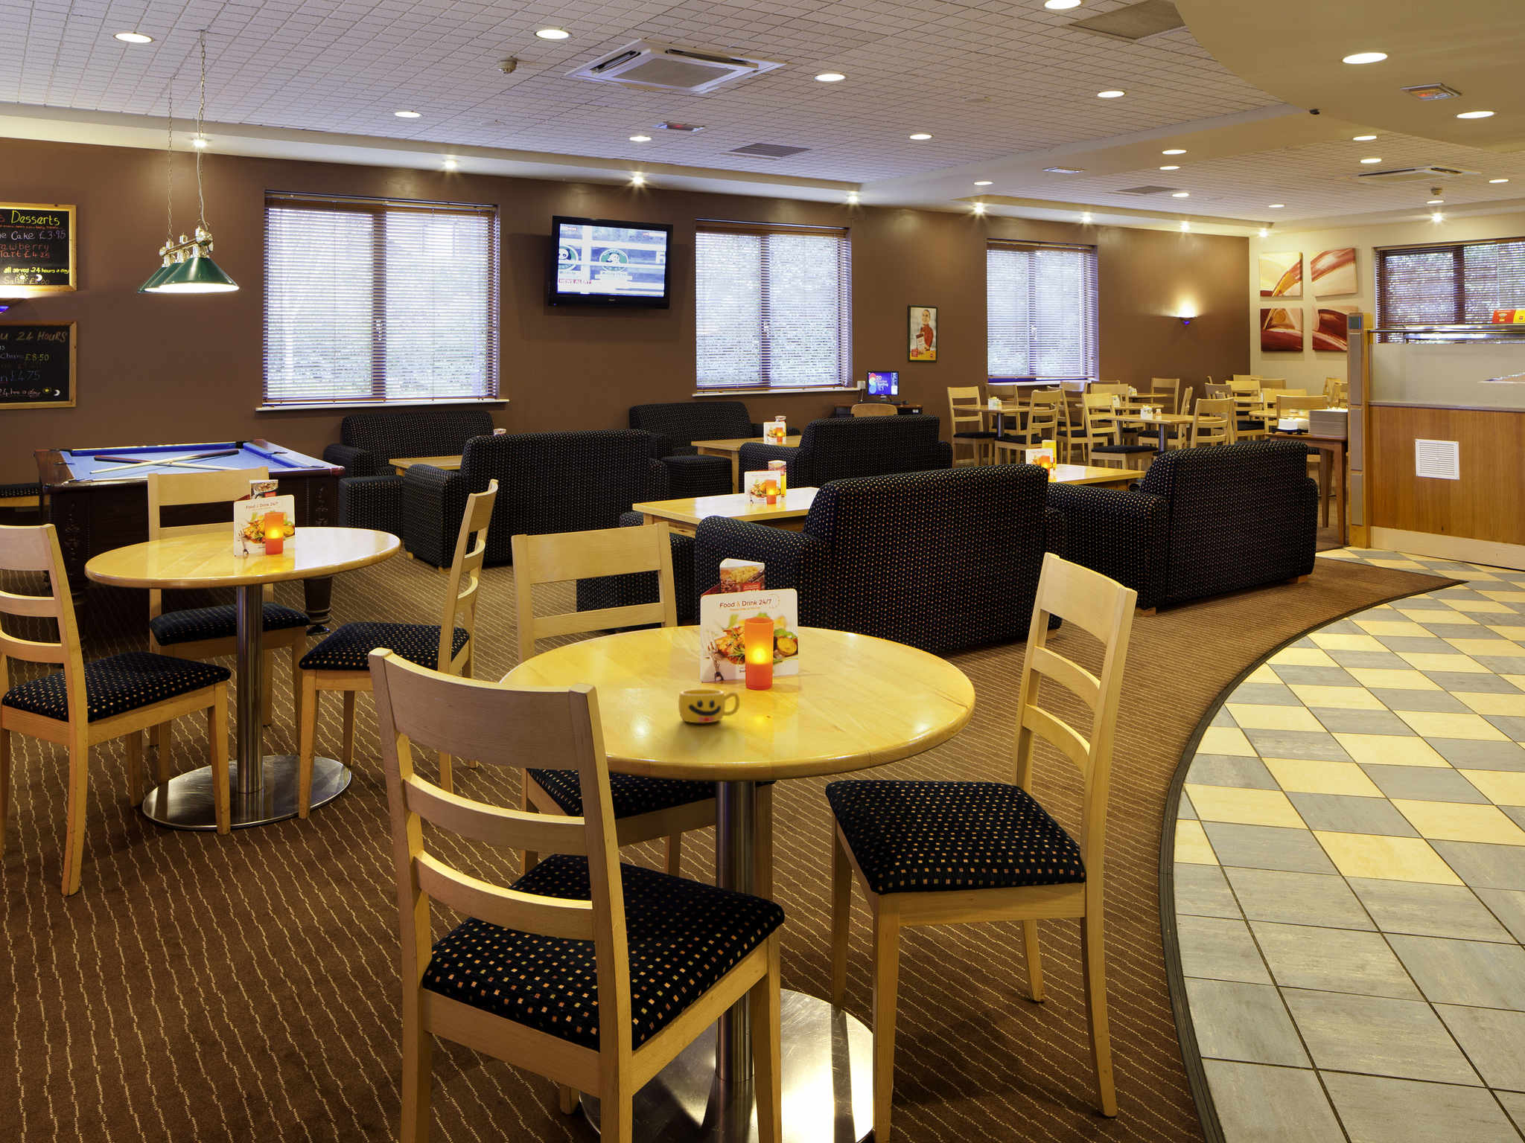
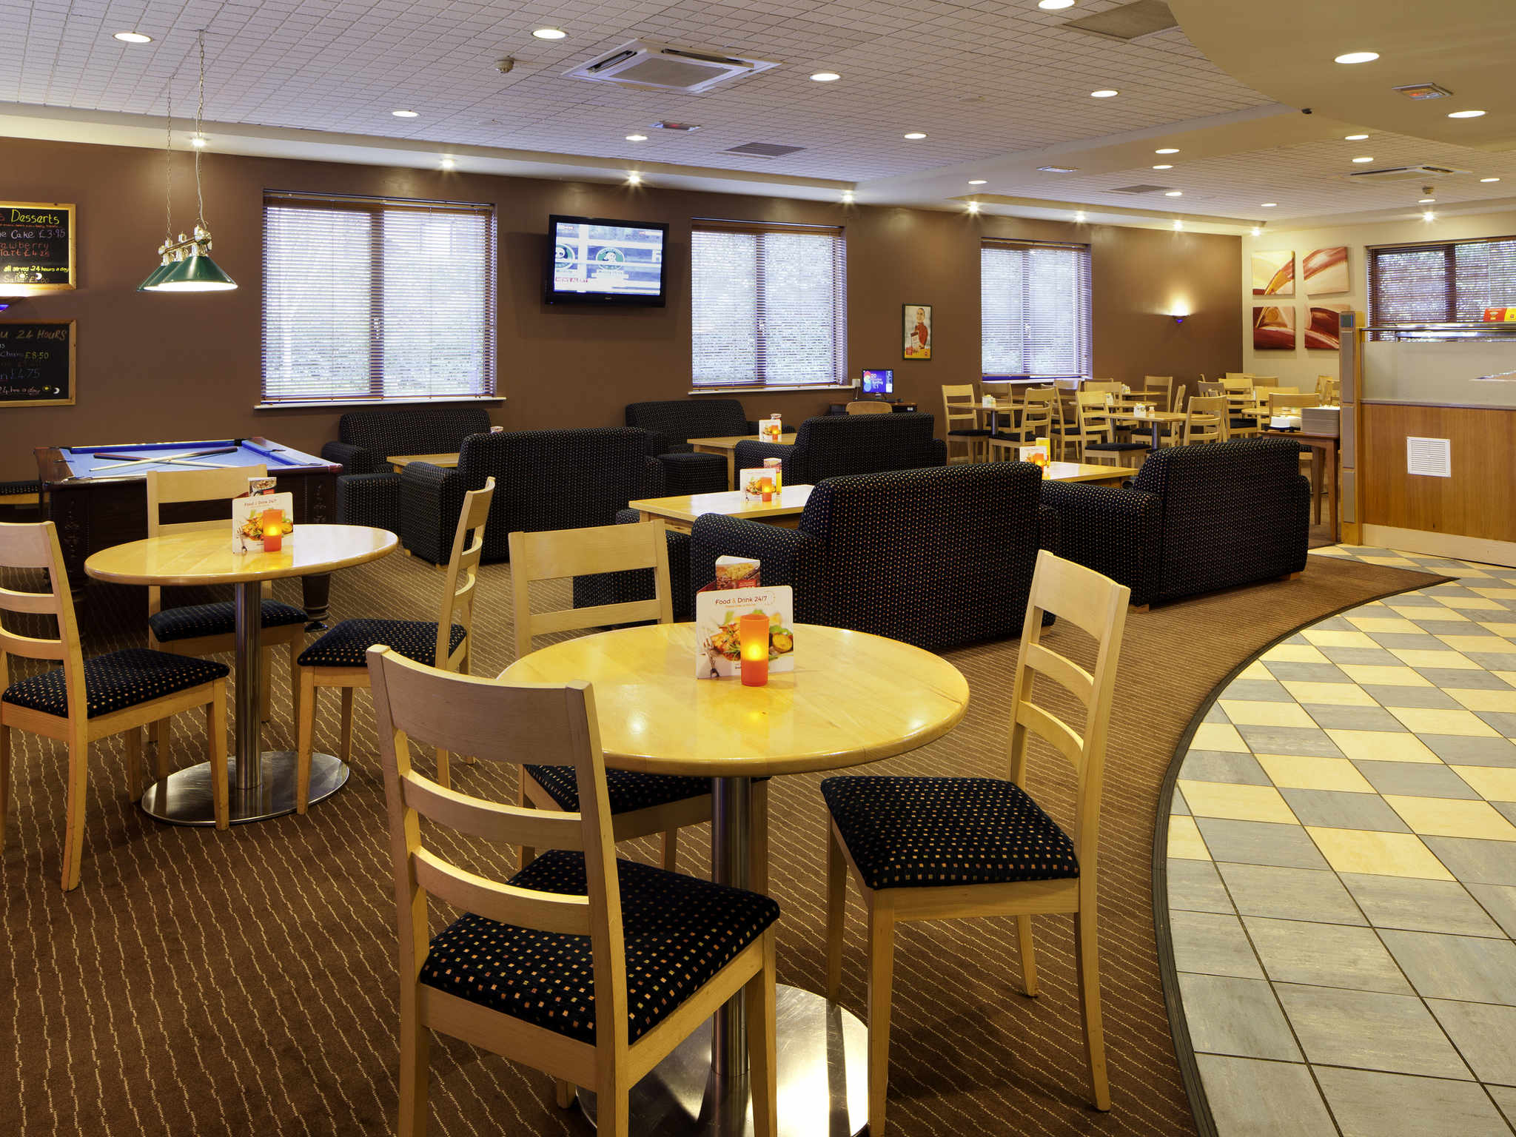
- cup [677,688,740,723]
